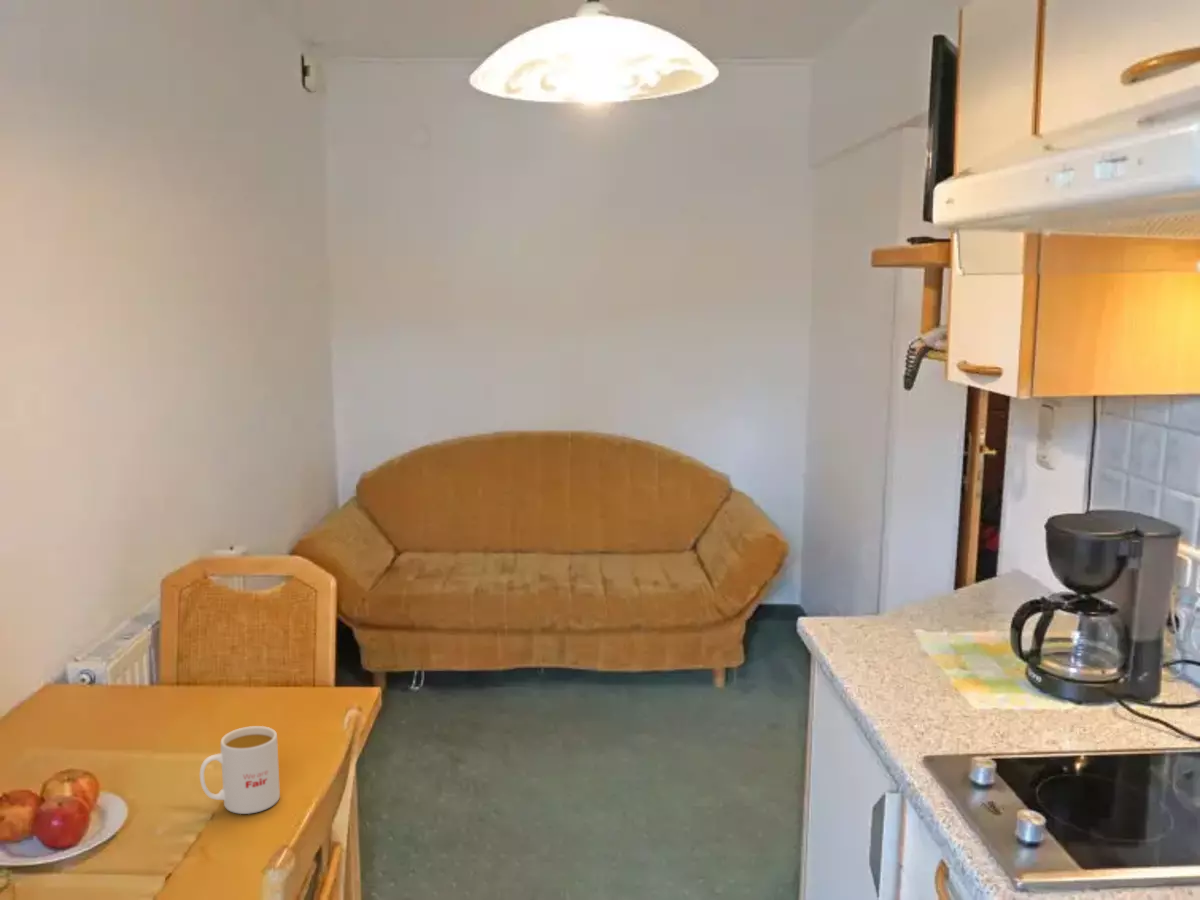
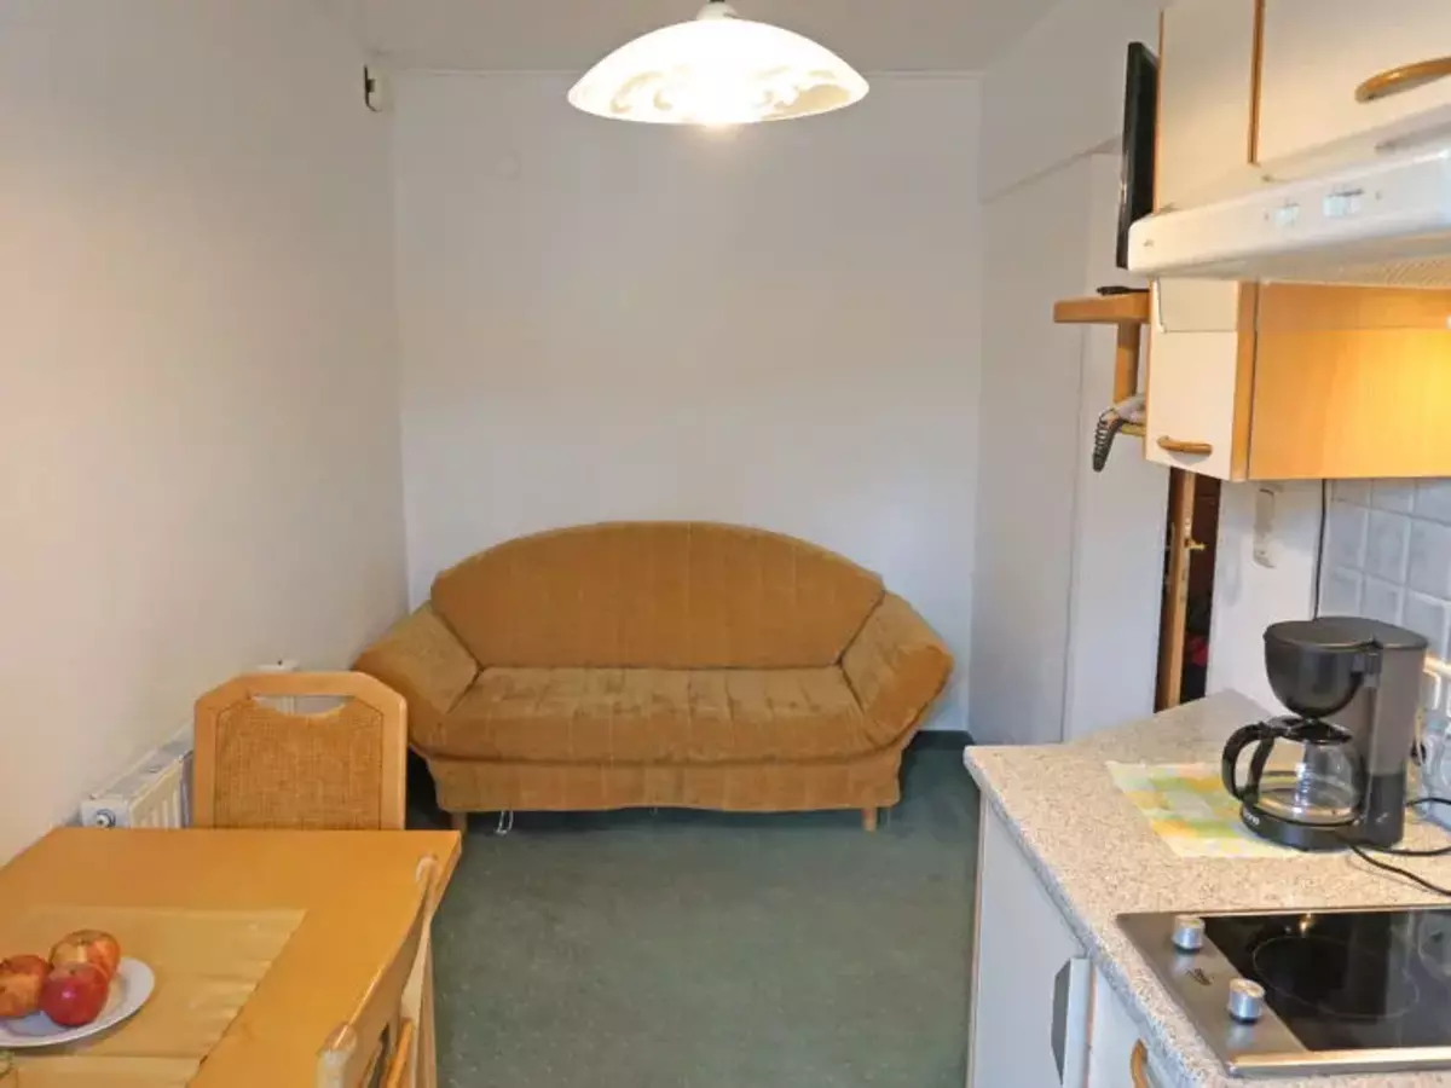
- mug [199,725,281,815]
